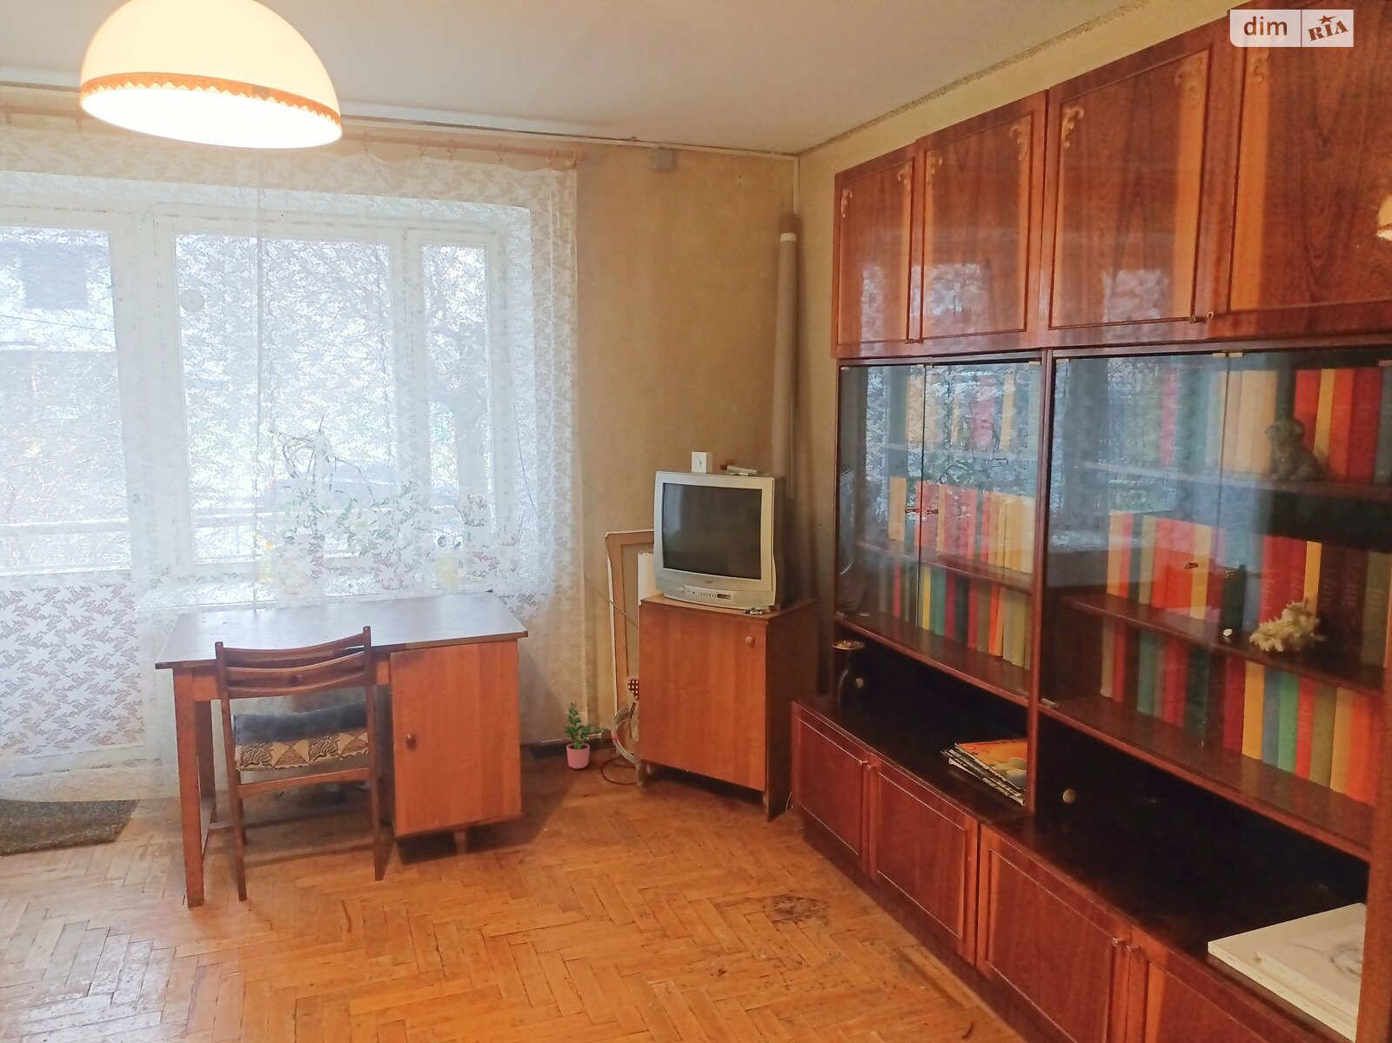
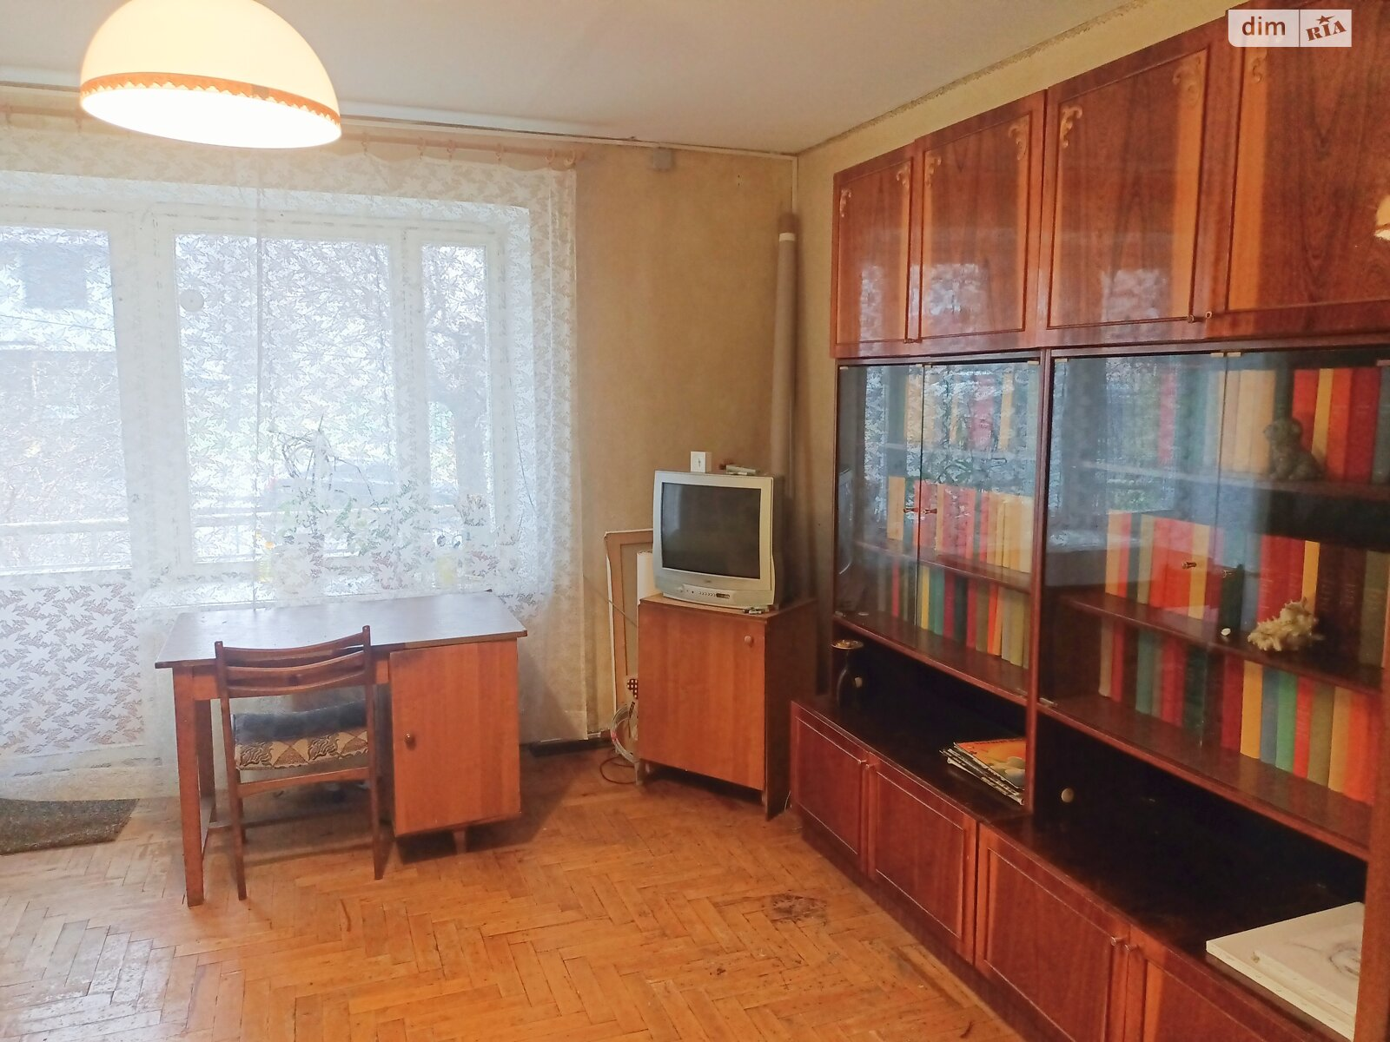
- potted plant [563,701,609,769]
